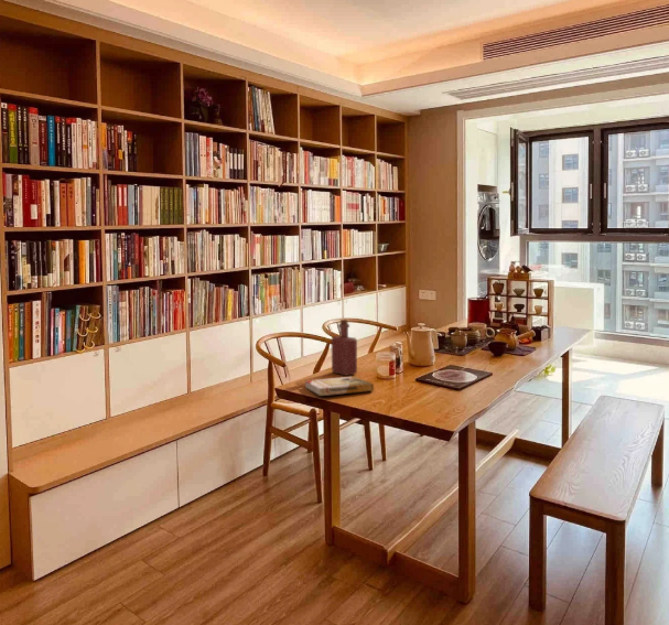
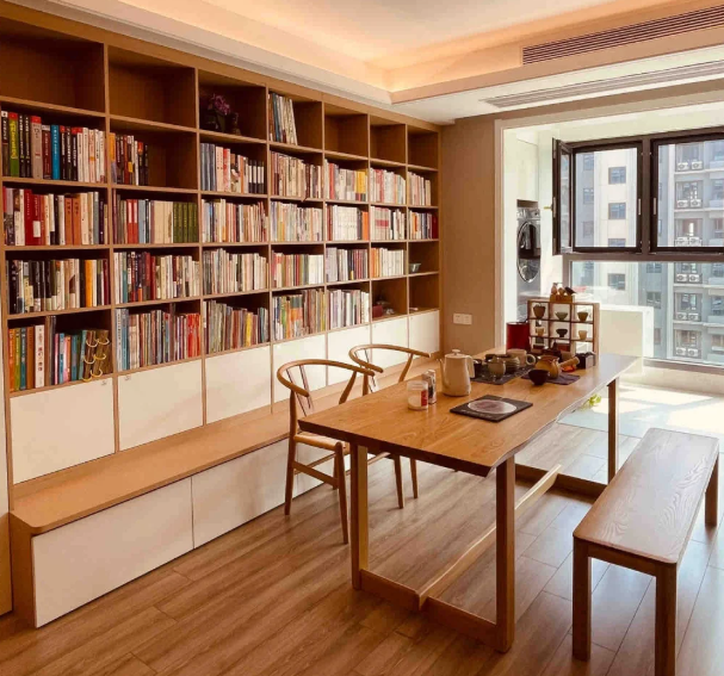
- bottle [331,319,358,377]
- book [304,376,375,397]
